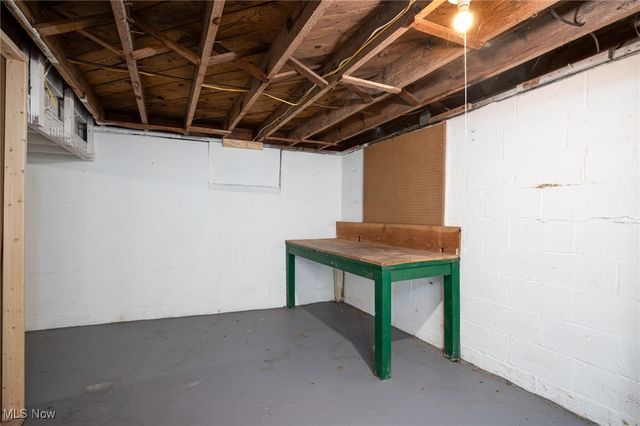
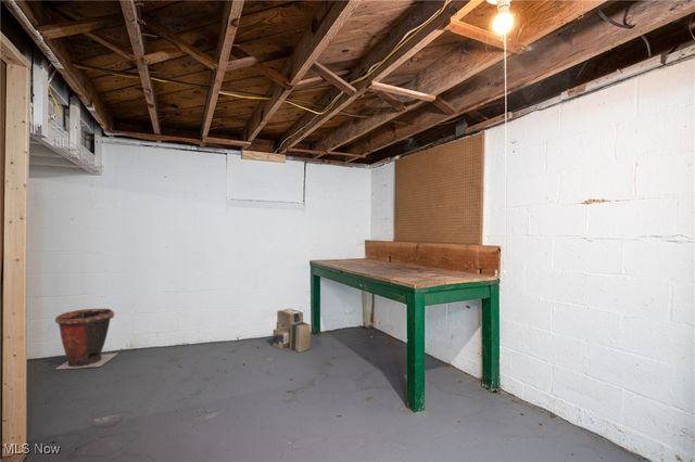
+ cardboard box [271,308,312,354]
+ waste bin [54,308,118,370]
